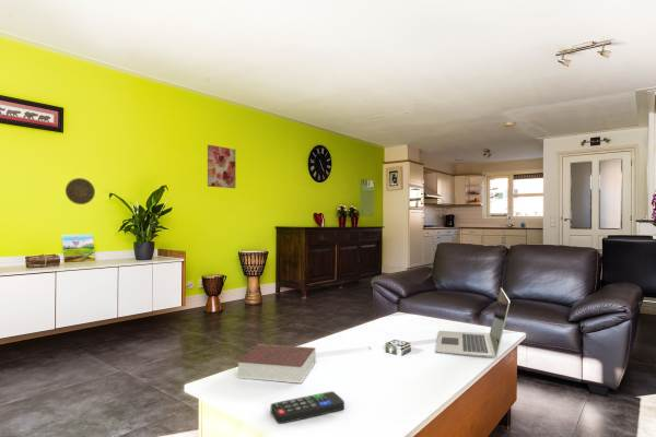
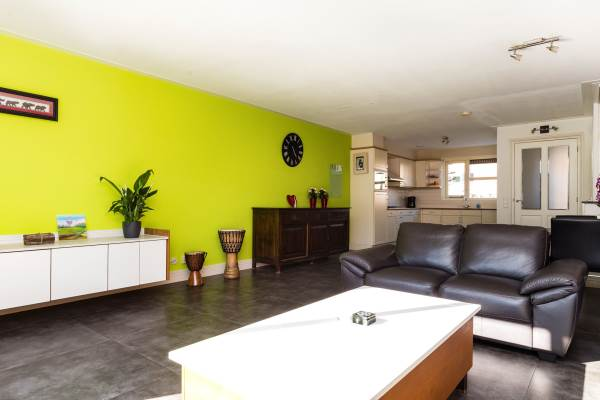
- remote control [270,390,345,425]
- laptop [435,287,511,359]
- wall art [207,144,237,189]
- book [236,343,316,385]
- decorative plate [65,177,96,205]
